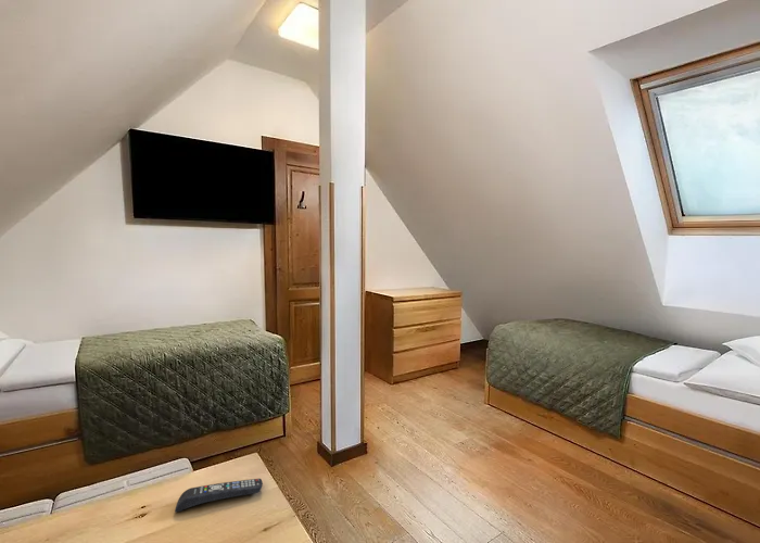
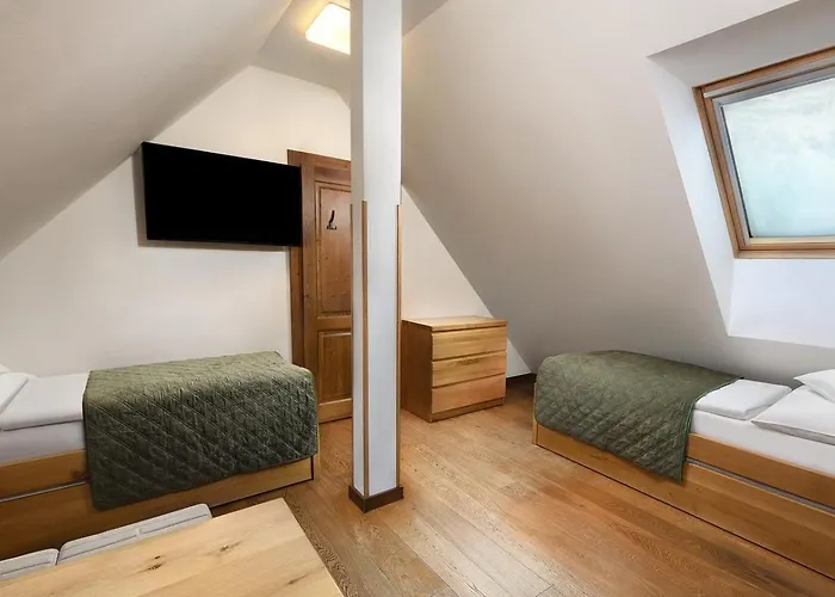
- remote control [174,478,264,514]
